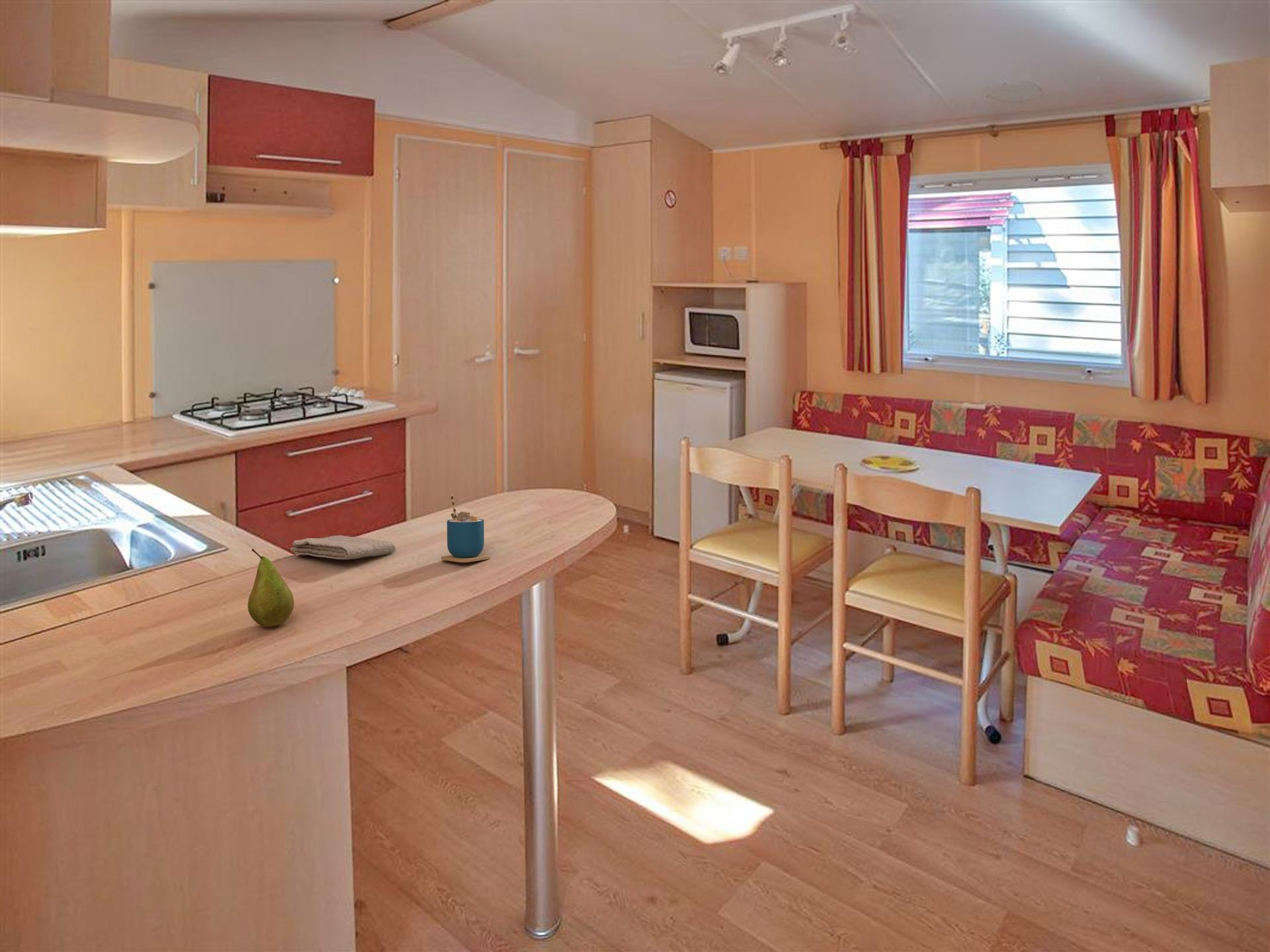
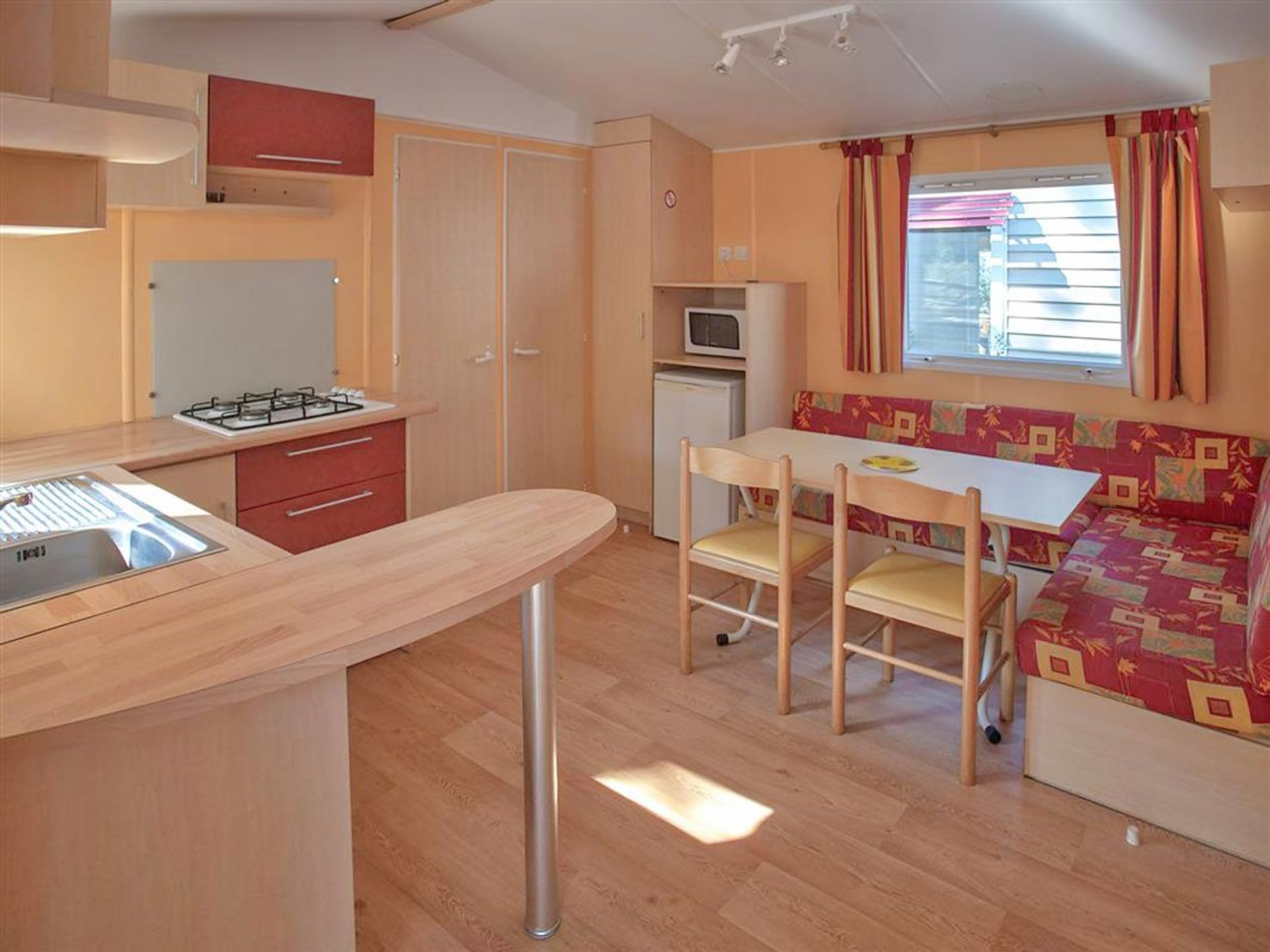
- cup [441,493,491,563]
- fruit [247,548,294,627]
- washcloth [290,535,396,561]
